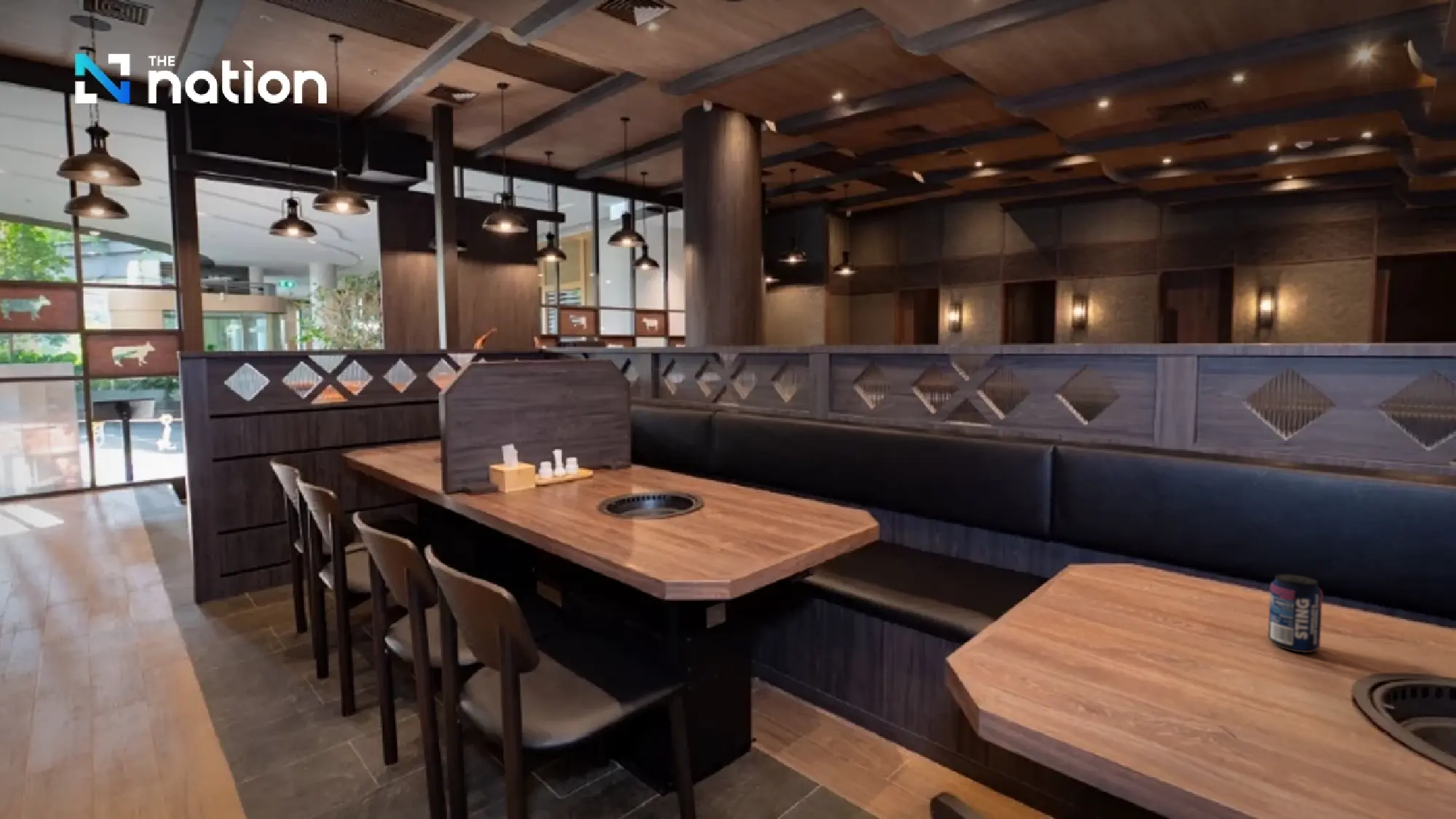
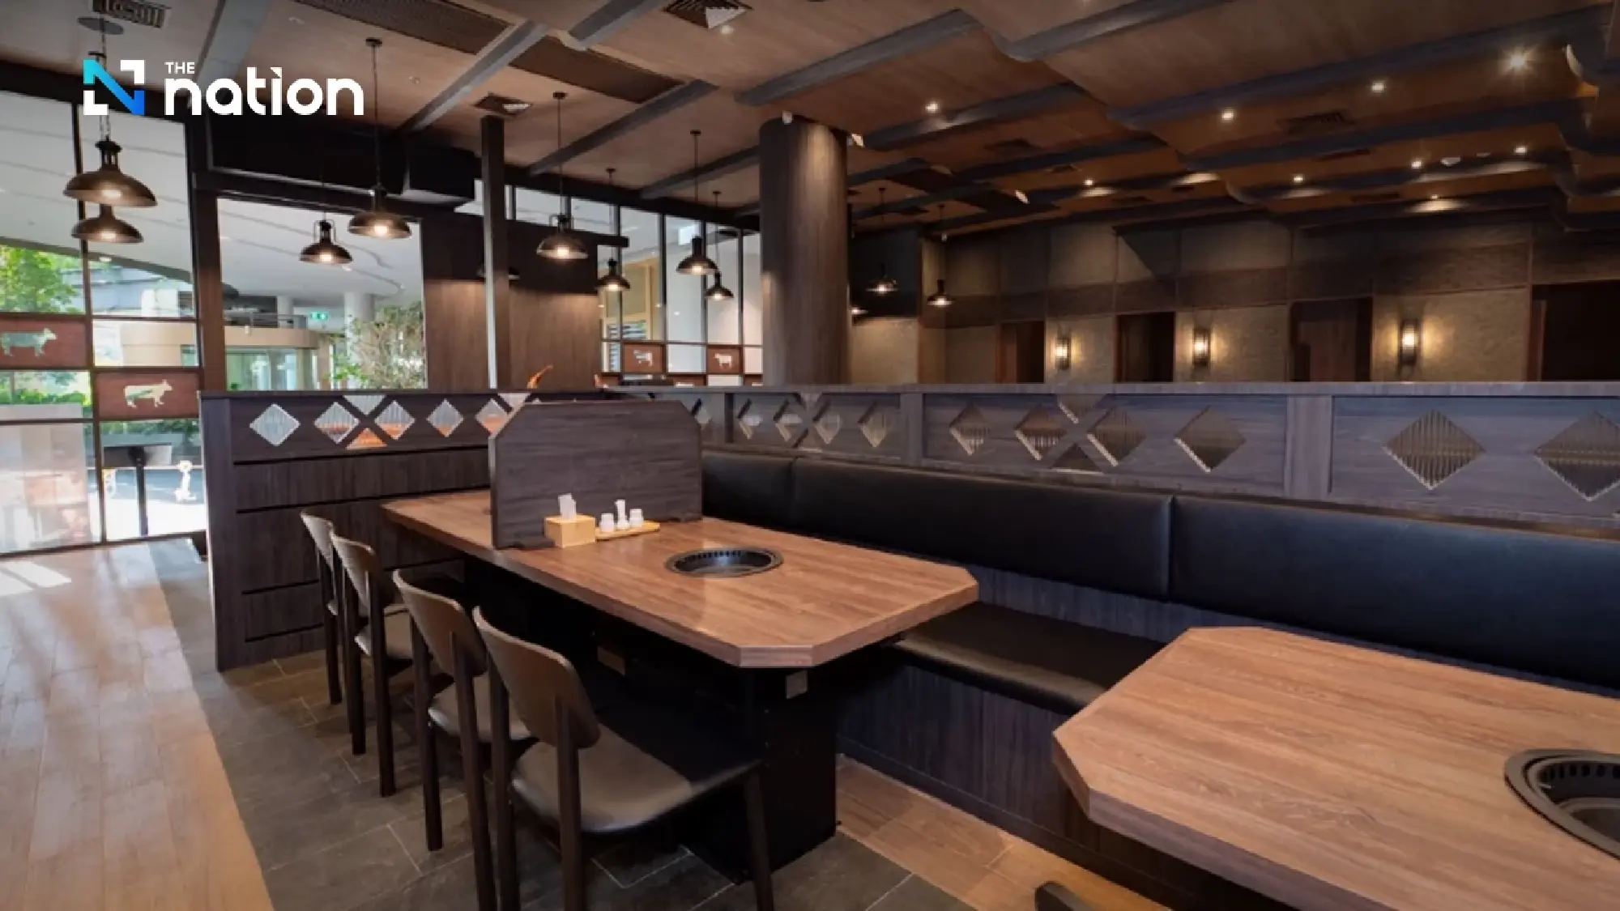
- beverage can [1267,573,1323,654]
